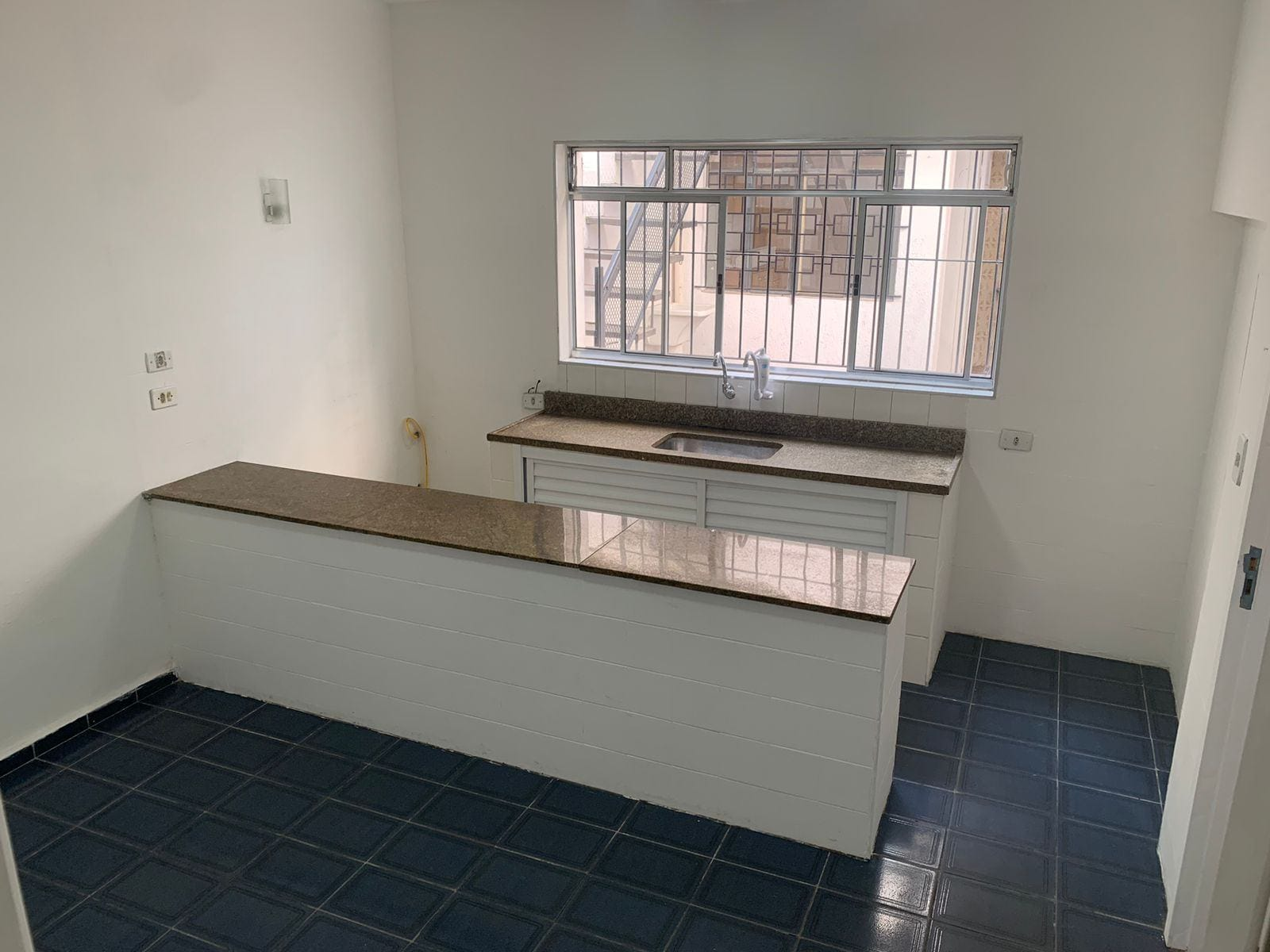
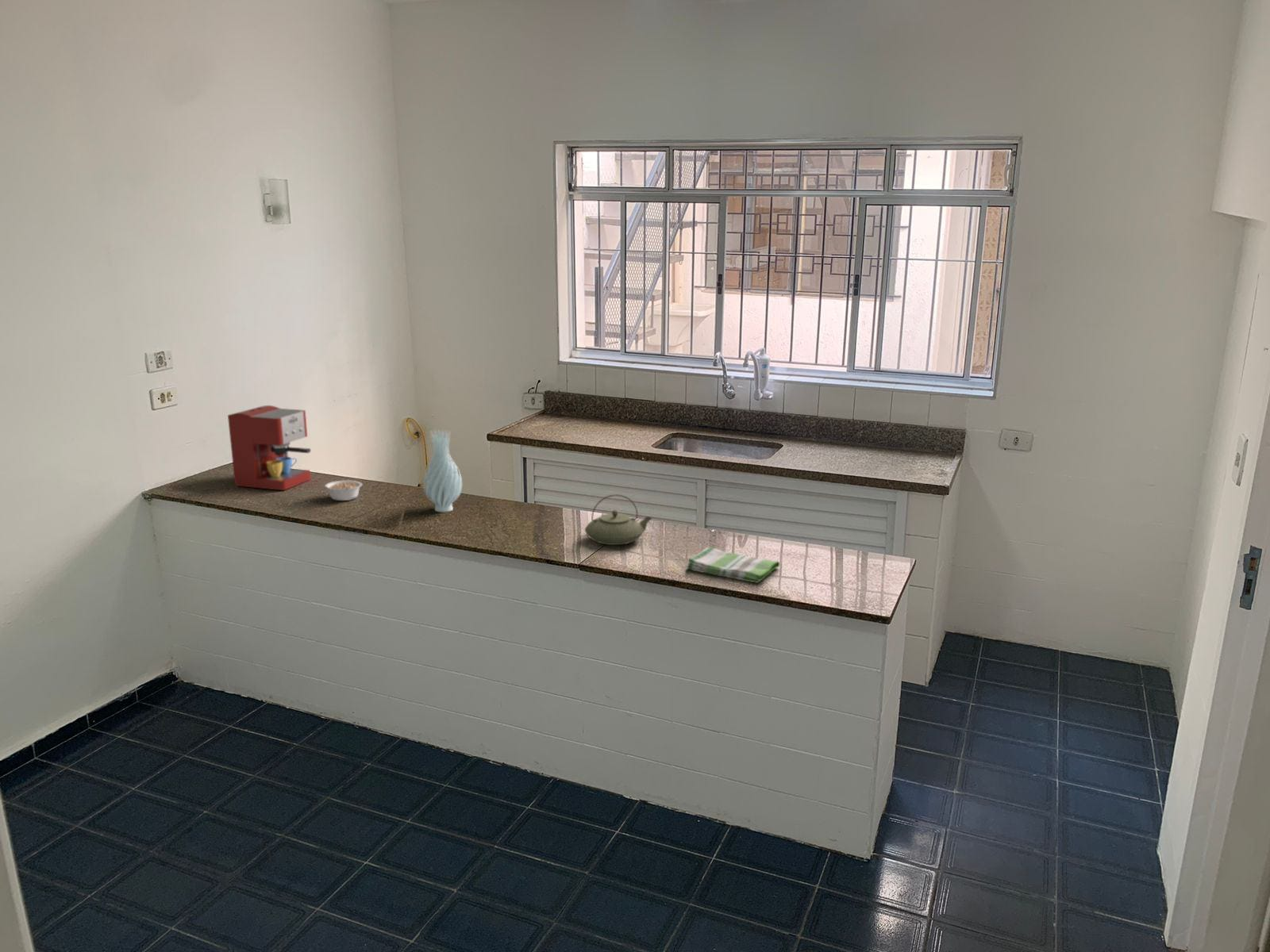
+ legume [324,480,364,501]
+ teapot [584,493,652,546]
+ dish towel [686,546,780,583]
+ vase [422,428,463,512]
+ coffee maker [227,405,312,491]
